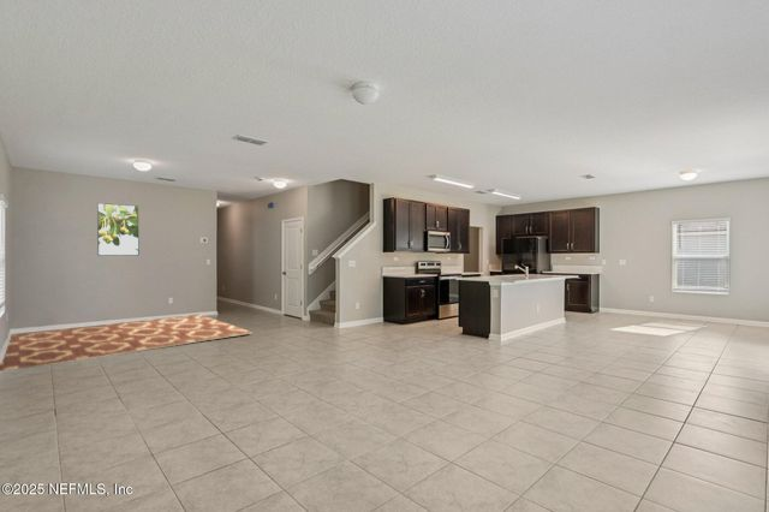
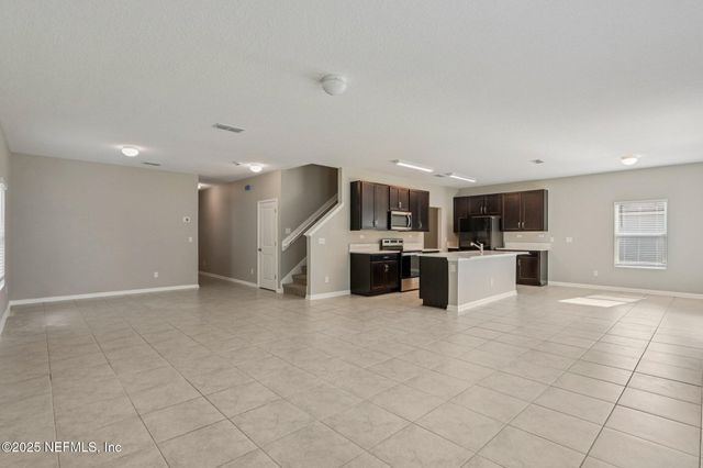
- rug [0,314,254,373]
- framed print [96,202,141,257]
